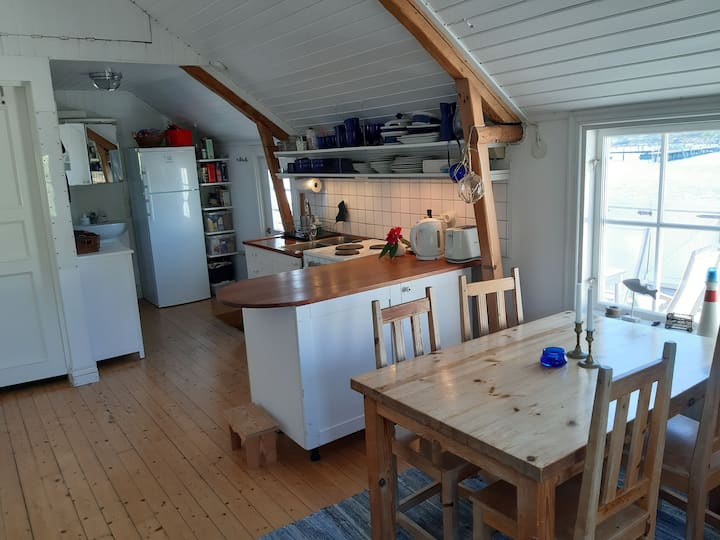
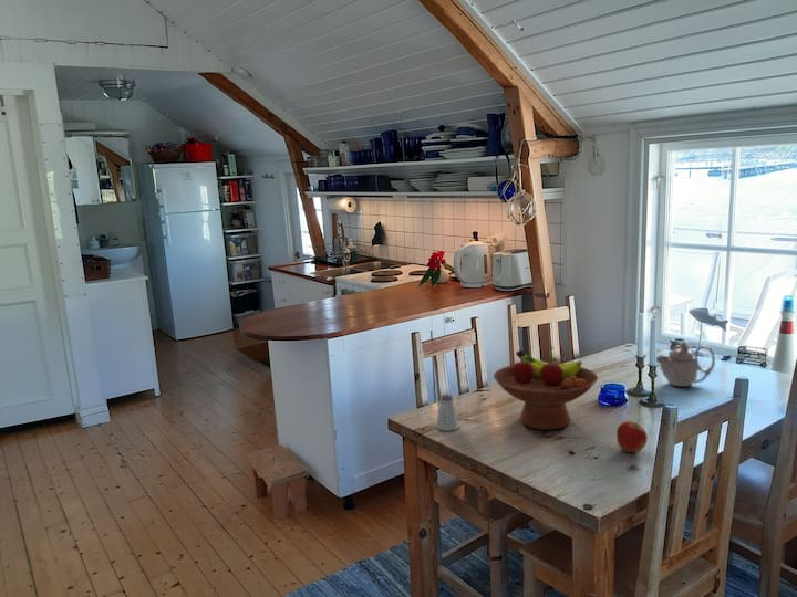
+ teapot [655,341,716,388]
+ apple [615,418,649,453]
+ saltshaker [435,394,460,431]
+ fruit bowl [493,348,599,431]
